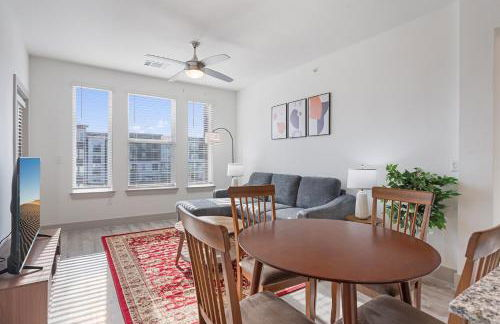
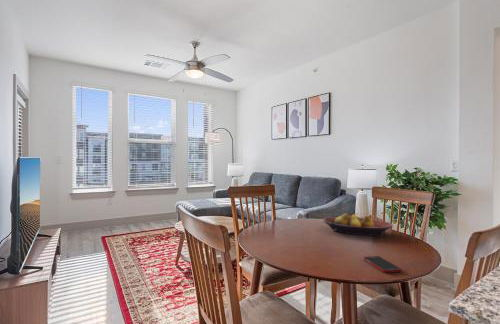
+ cell phone [363,255,403,274]
+ fruit bowl [322,213,394,237]
